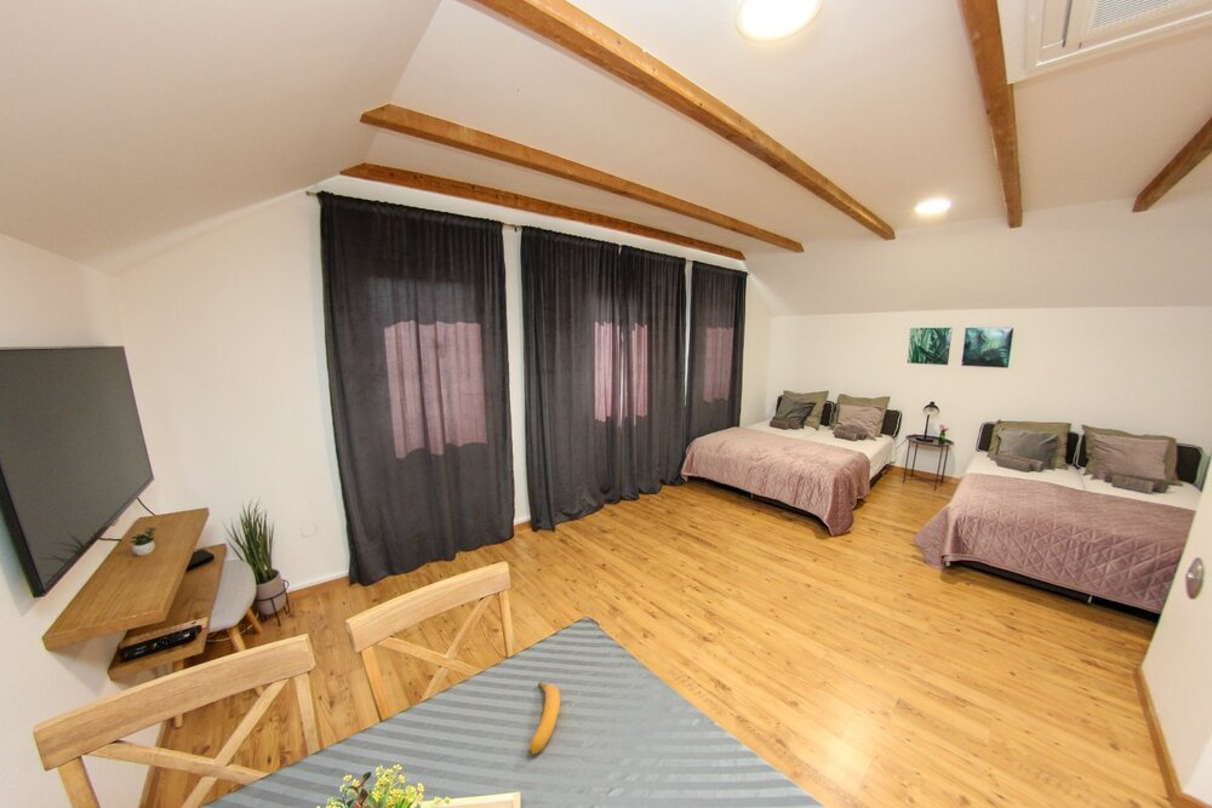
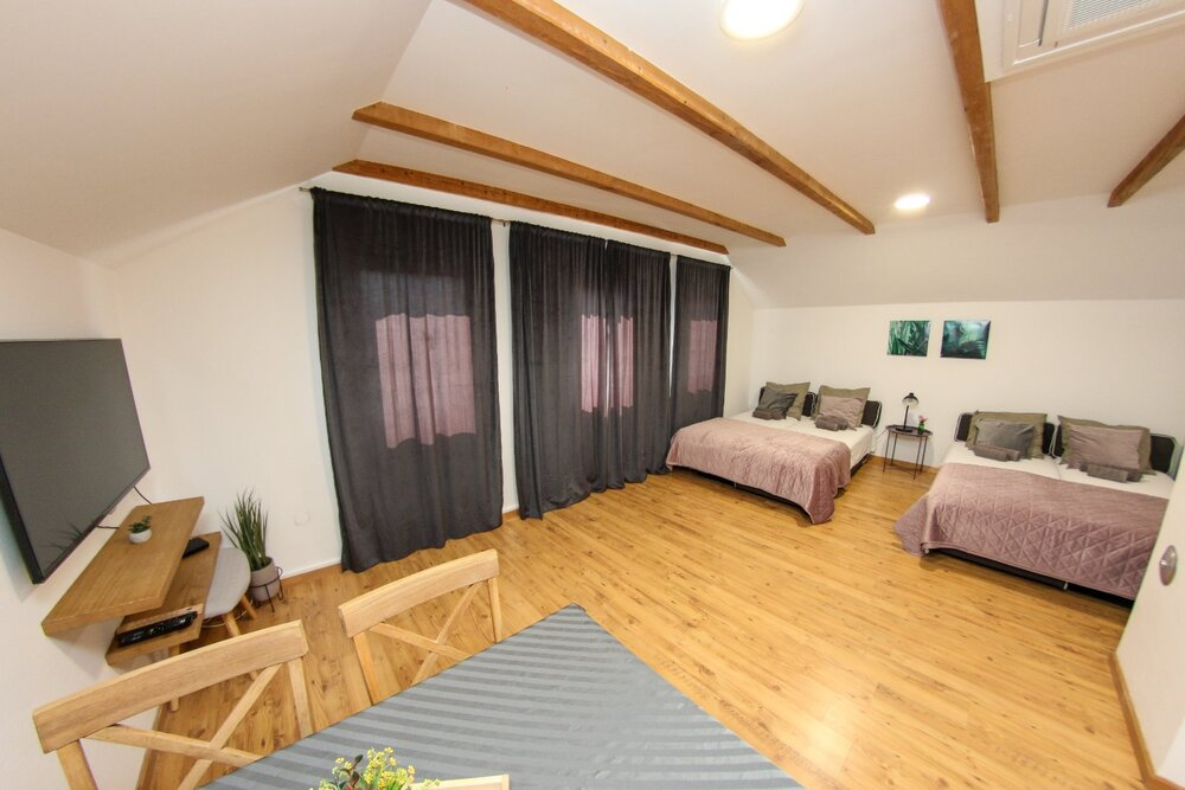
- banana [527,681,561,755]
